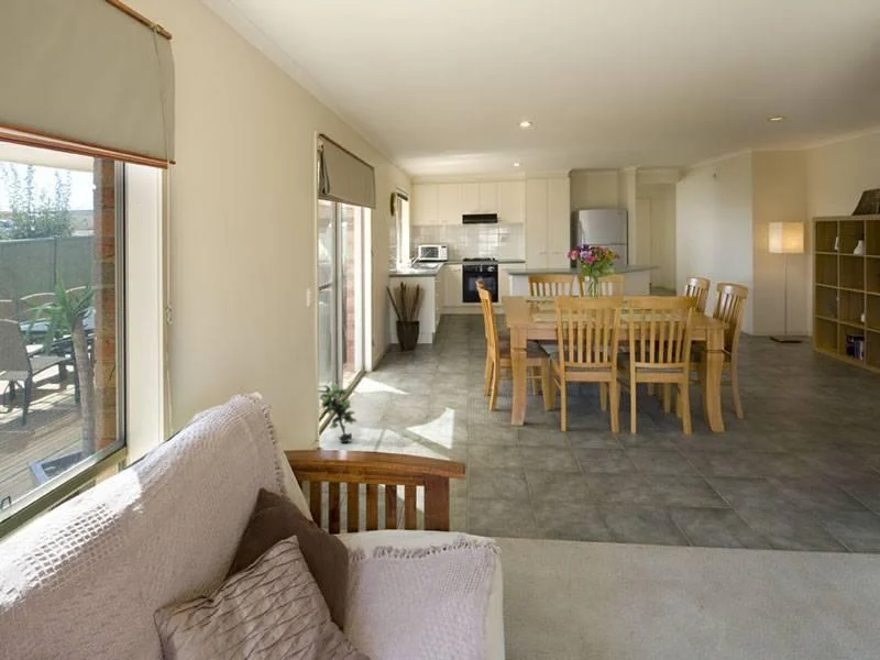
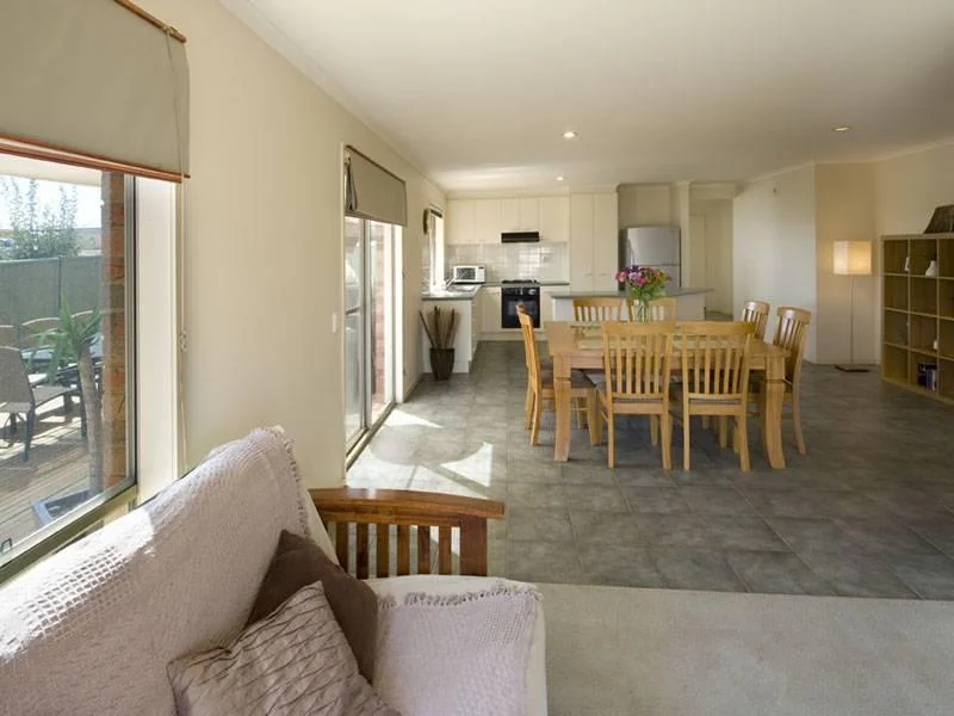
- potted plant [316,377,359,444]
